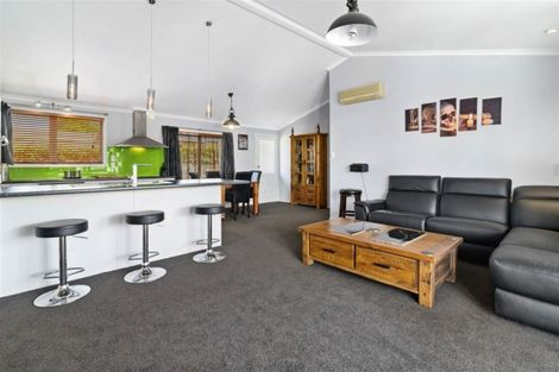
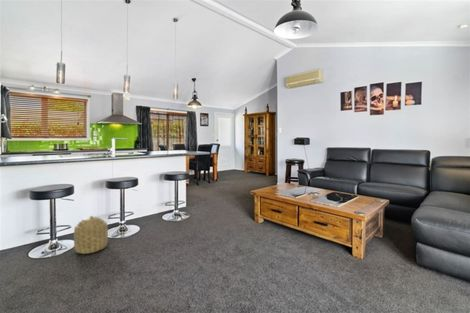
+ basket [73,215,109,255]
